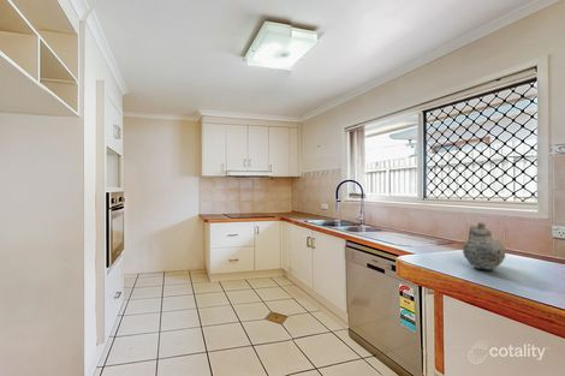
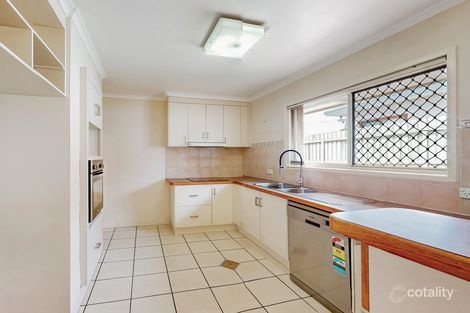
- teapot [462,221,506,271]
